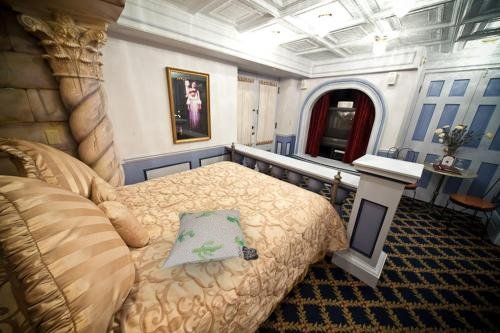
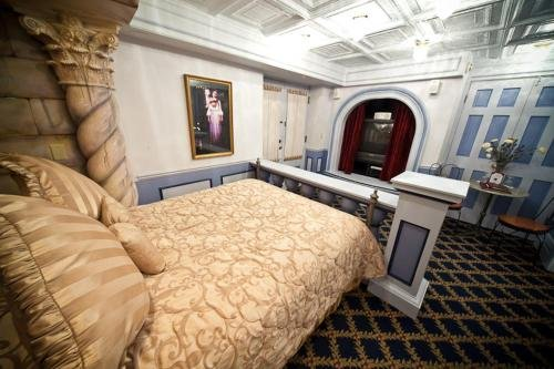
- decorative pillow [159,208,260,271]
